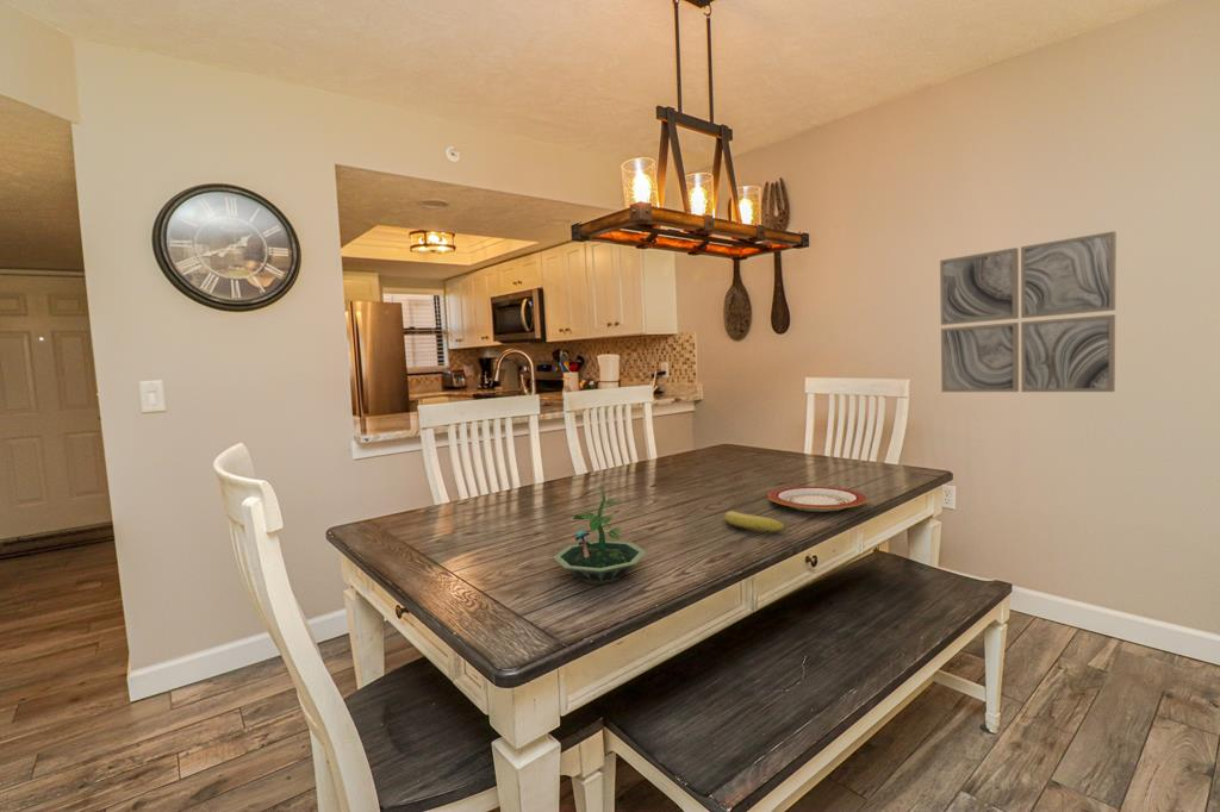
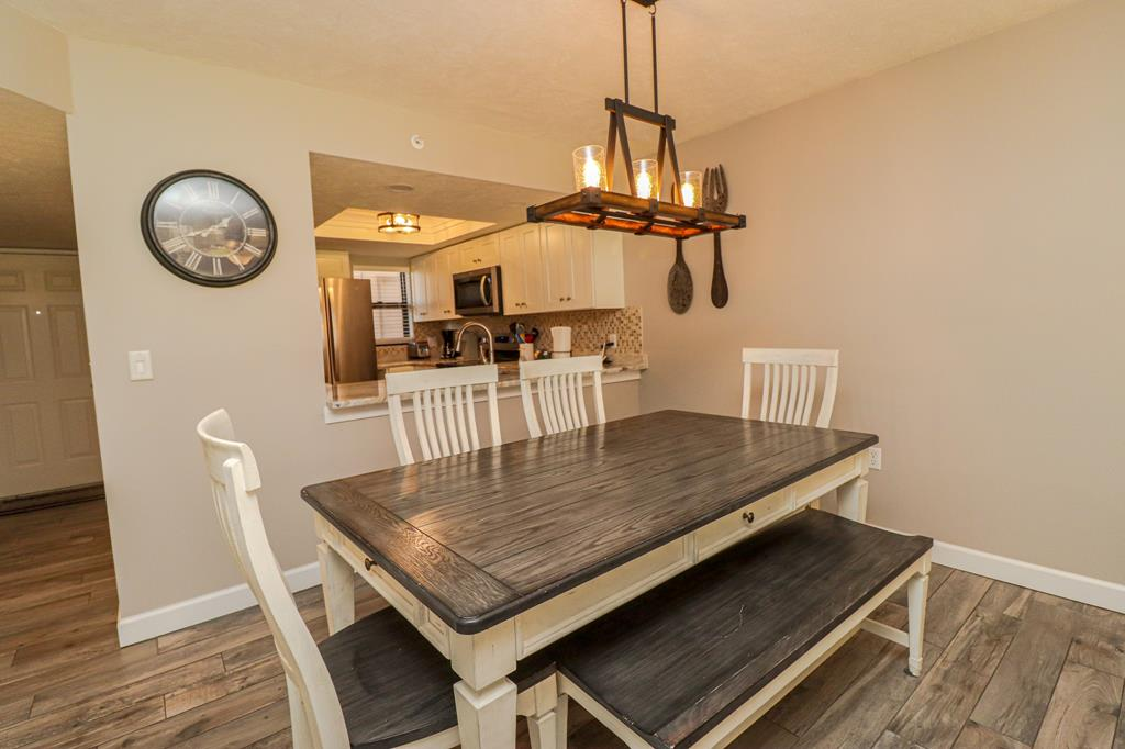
- fruit [723,510,786,532]
- terrarium [552,485,648,586]
- wall art [939,230,1118,393]
- plate [767,486,869,513]
